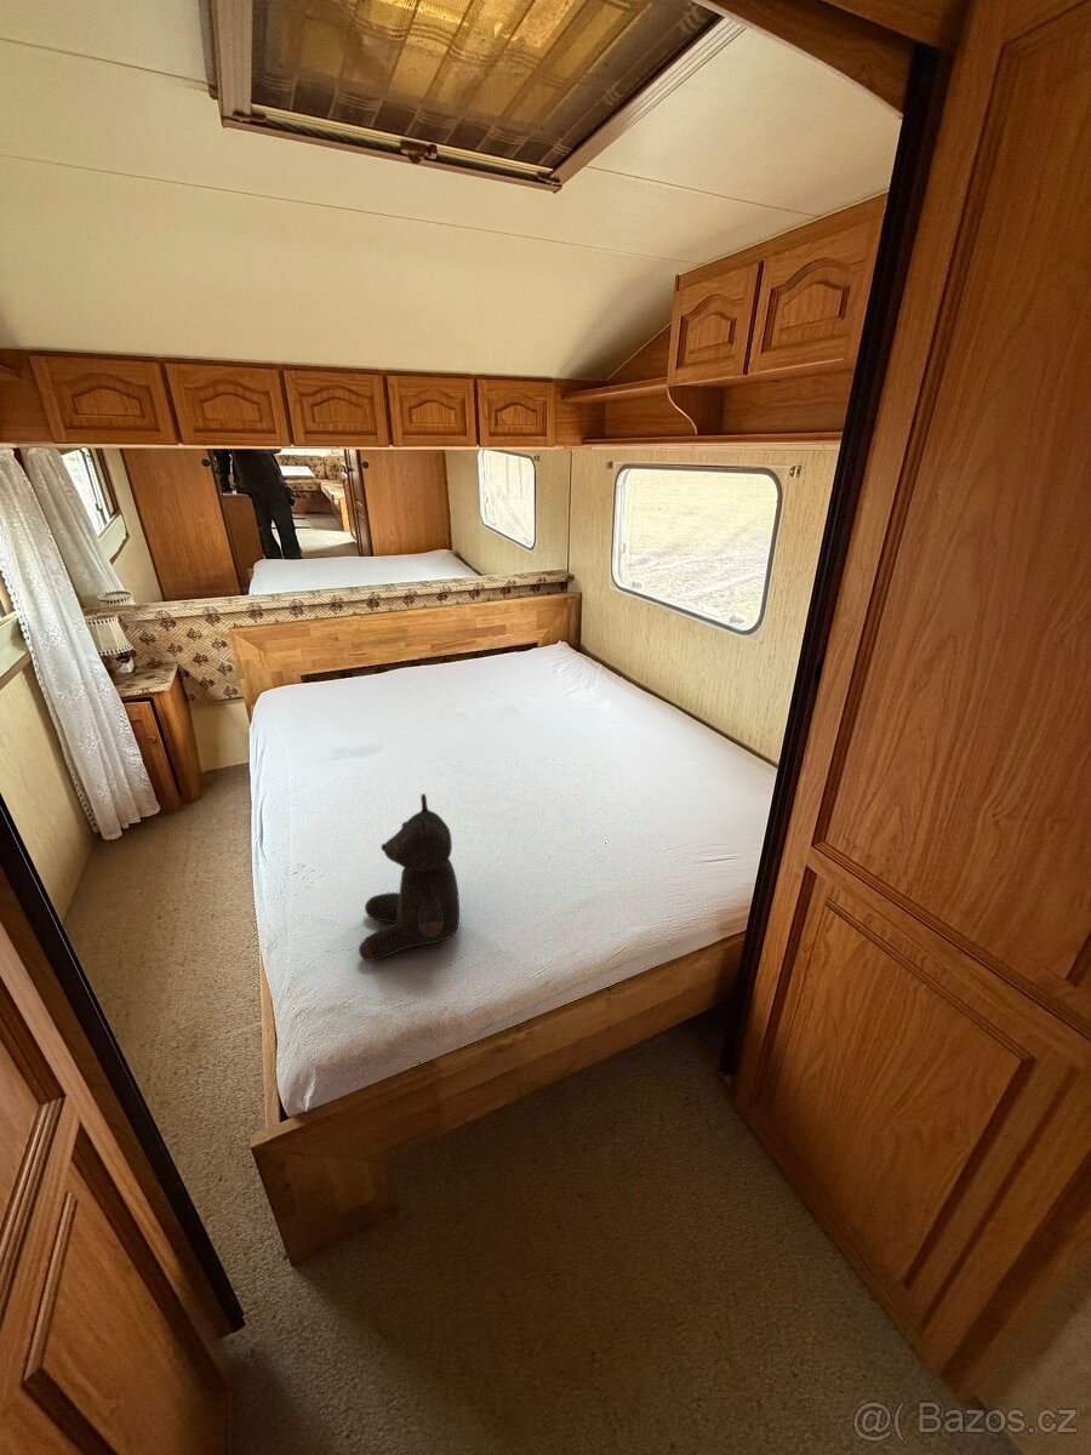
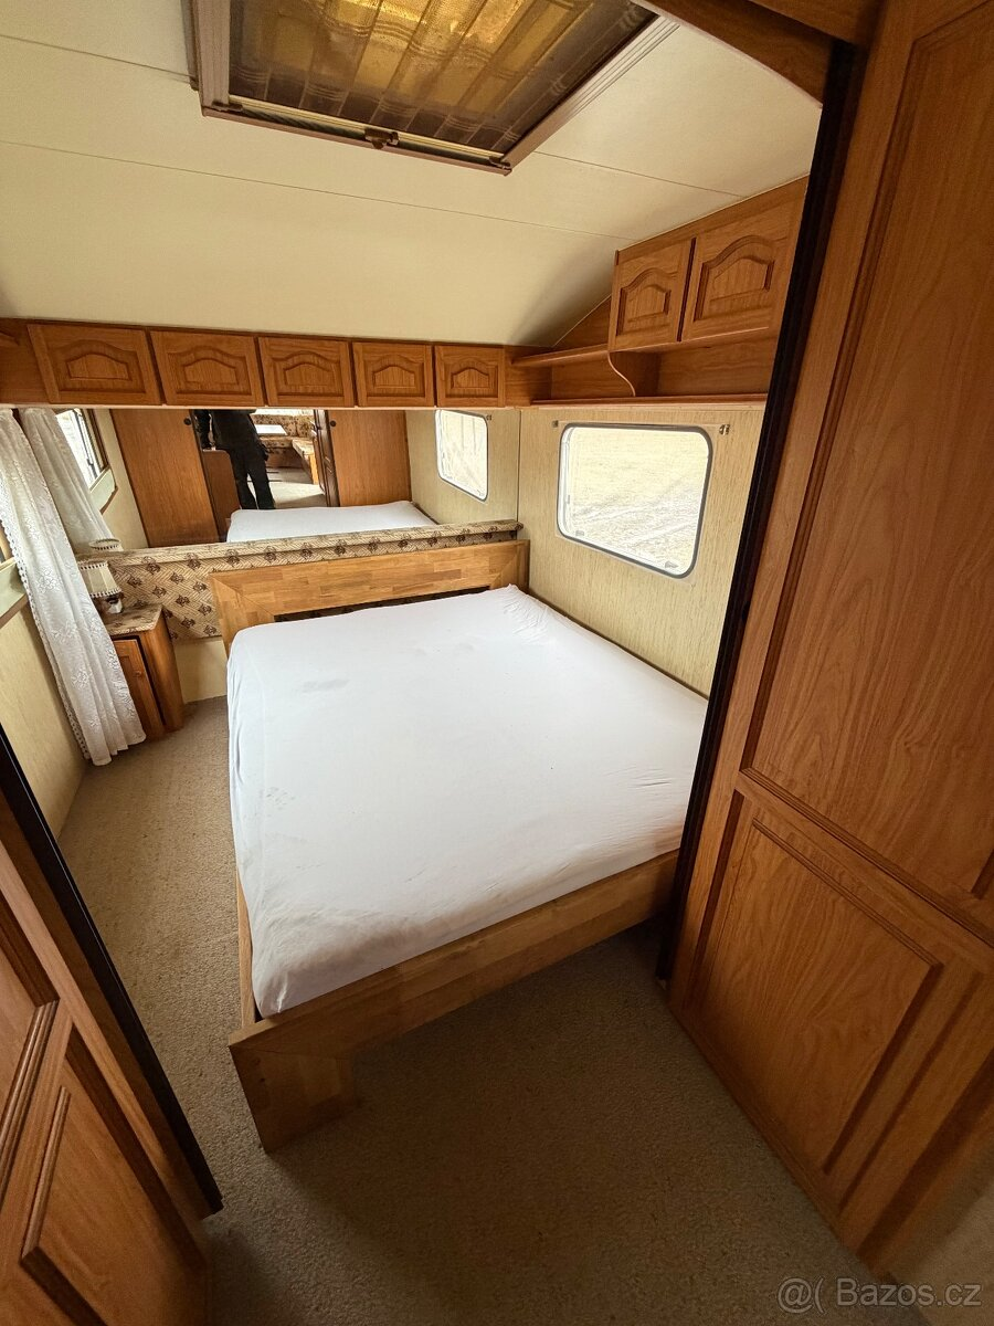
- teddy bear [358,793,461,963]
